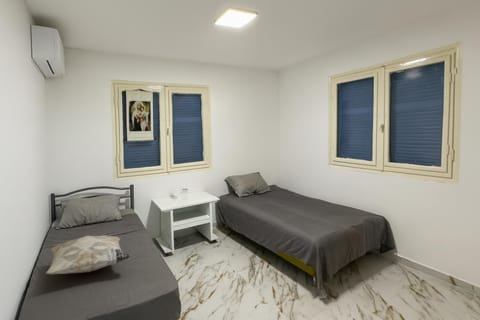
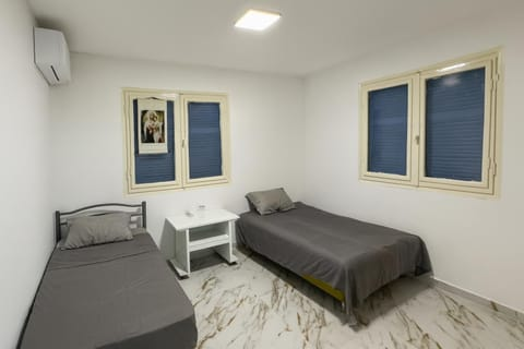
- decorative pillow [45,234,131,275]
